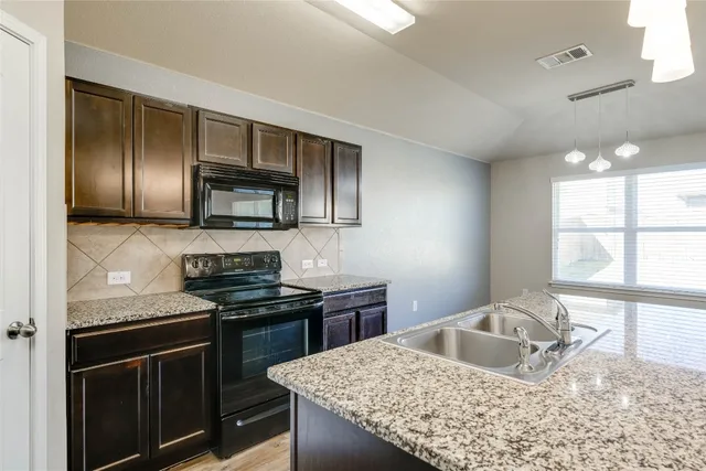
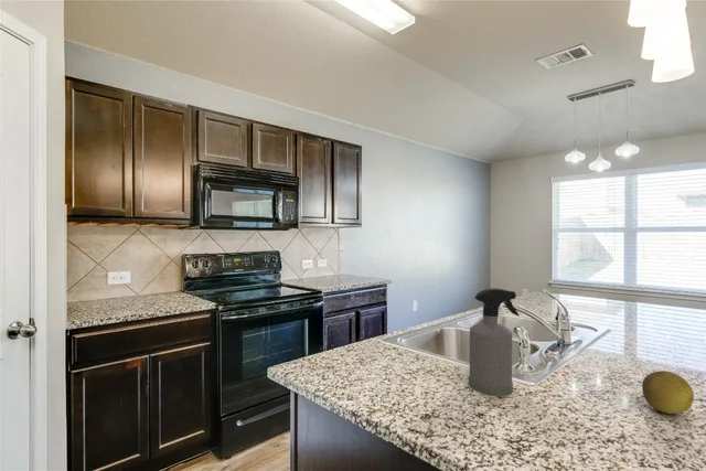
+ spray bottle [468,287,521,397]
+ fruit [641,370,695,415]
